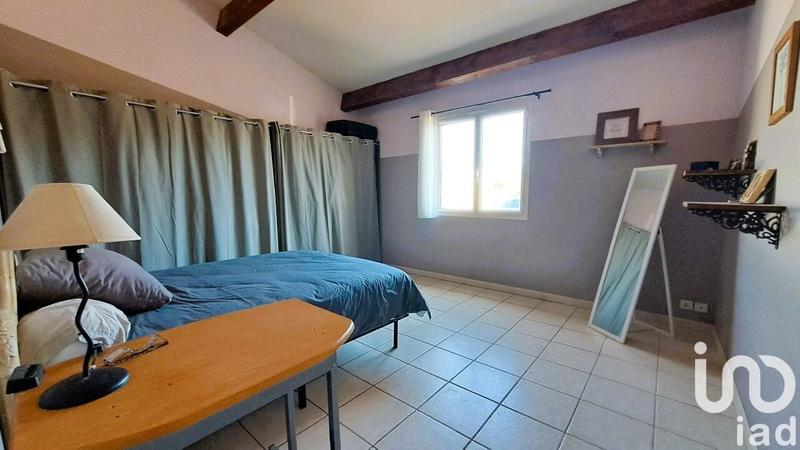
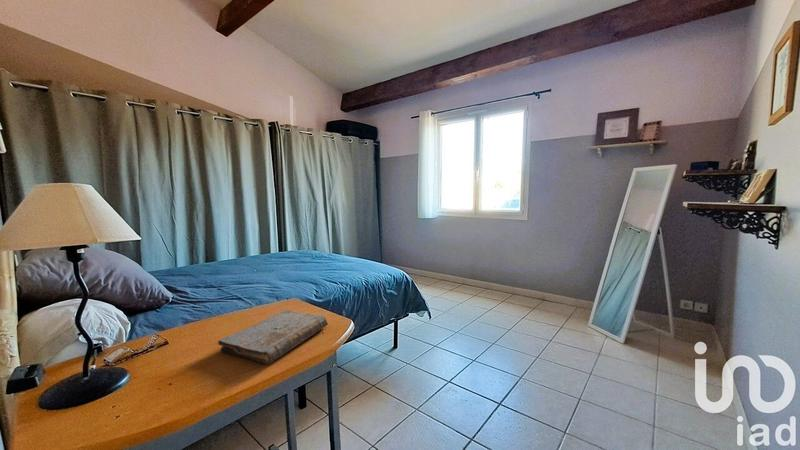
+ book [217,309,329,365]
